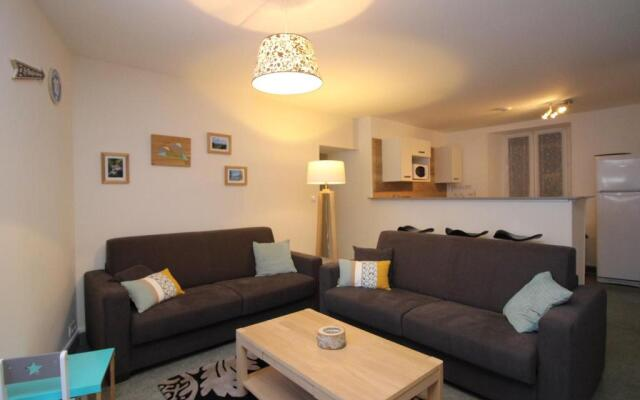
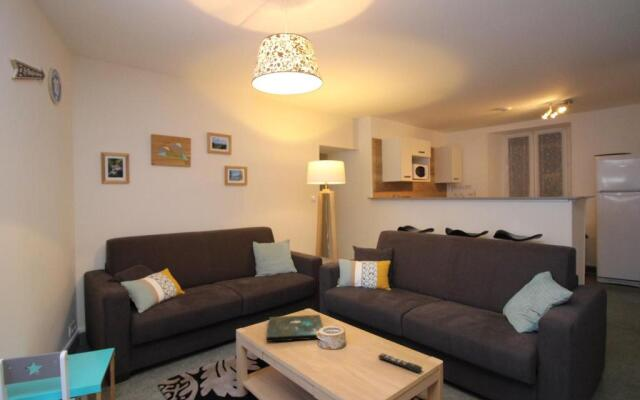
+ board game [266,314,324,343]
+ remote control [377,352,423,374]
